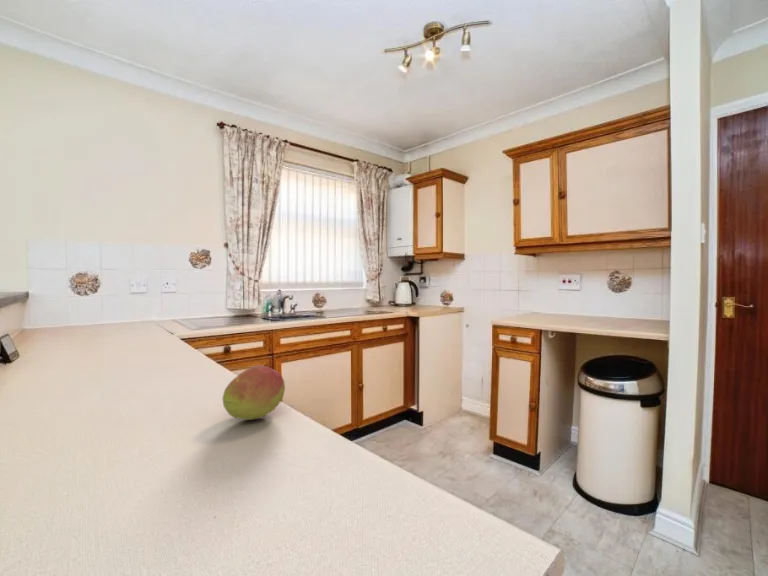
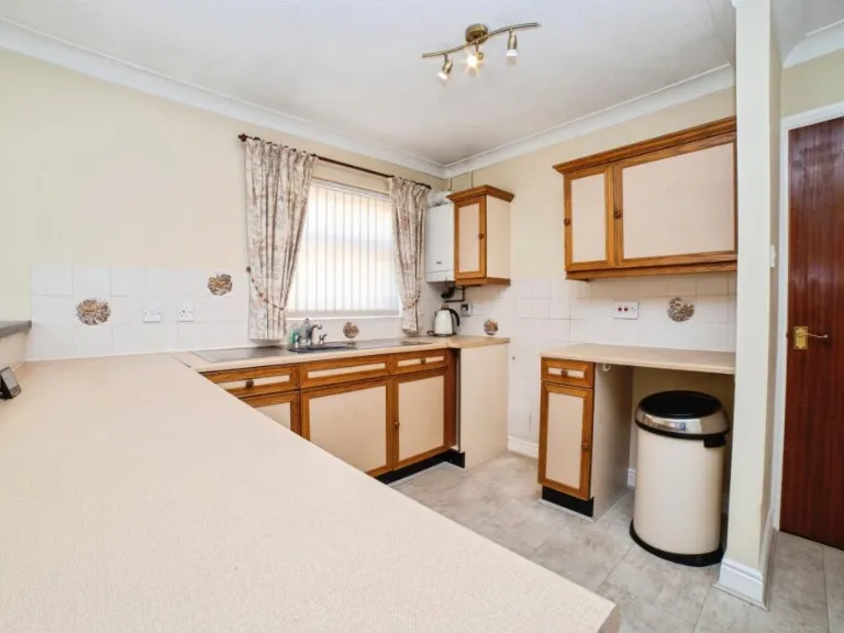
- fruit [221,364,286,421]
